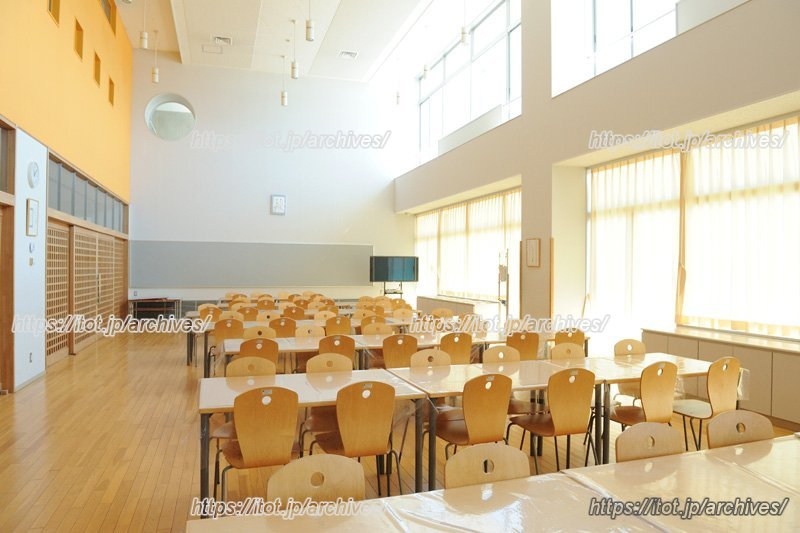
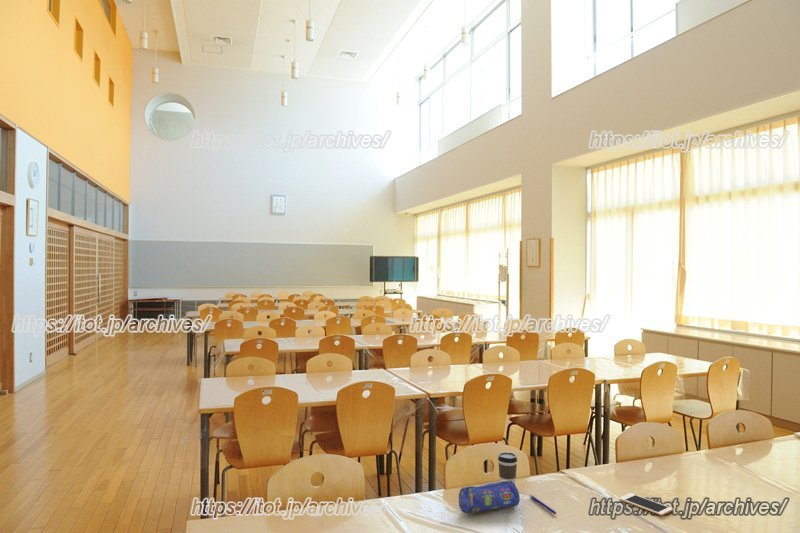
+ coffee cup [497,451,518,484]
+ pen [529,494,557,515]
+ cell phone [618,492,674,516]
+ pencil case [458,479,521,515]
